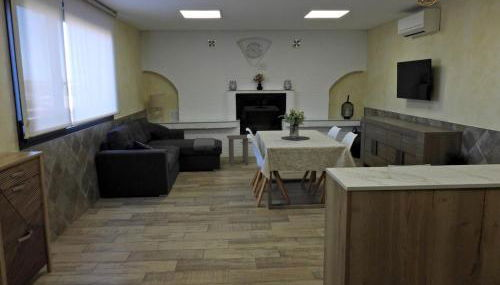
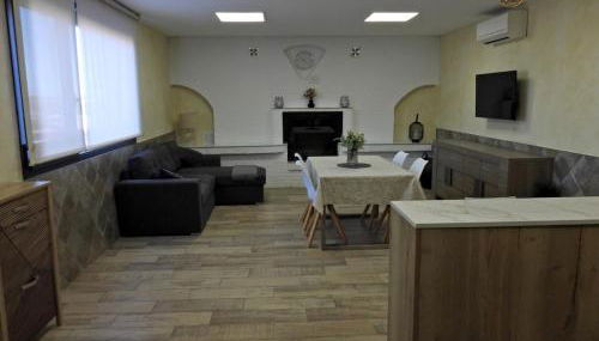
- side table [226,134,249,166]
